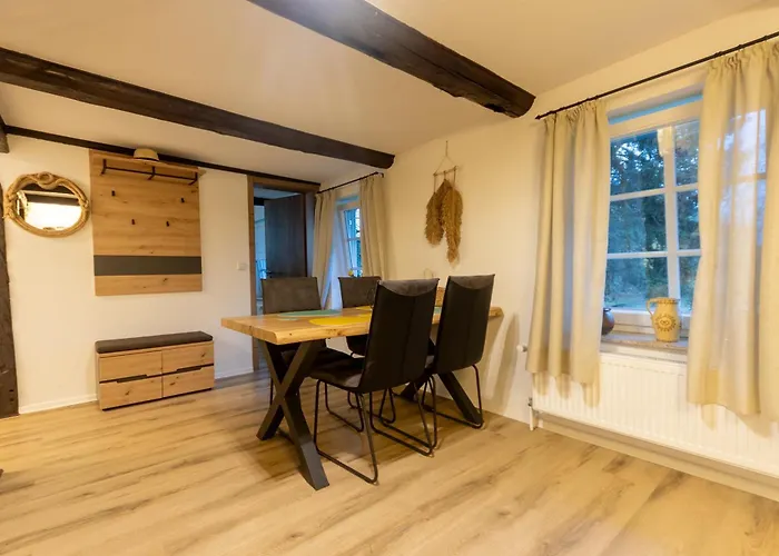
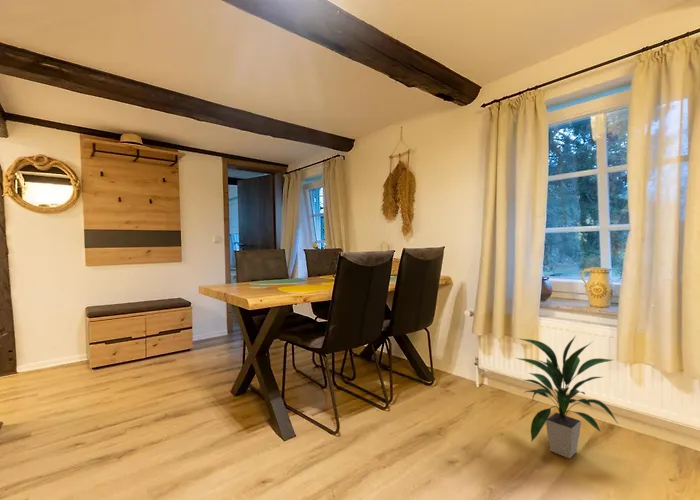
+ indoor plant [516,336,618,459]
